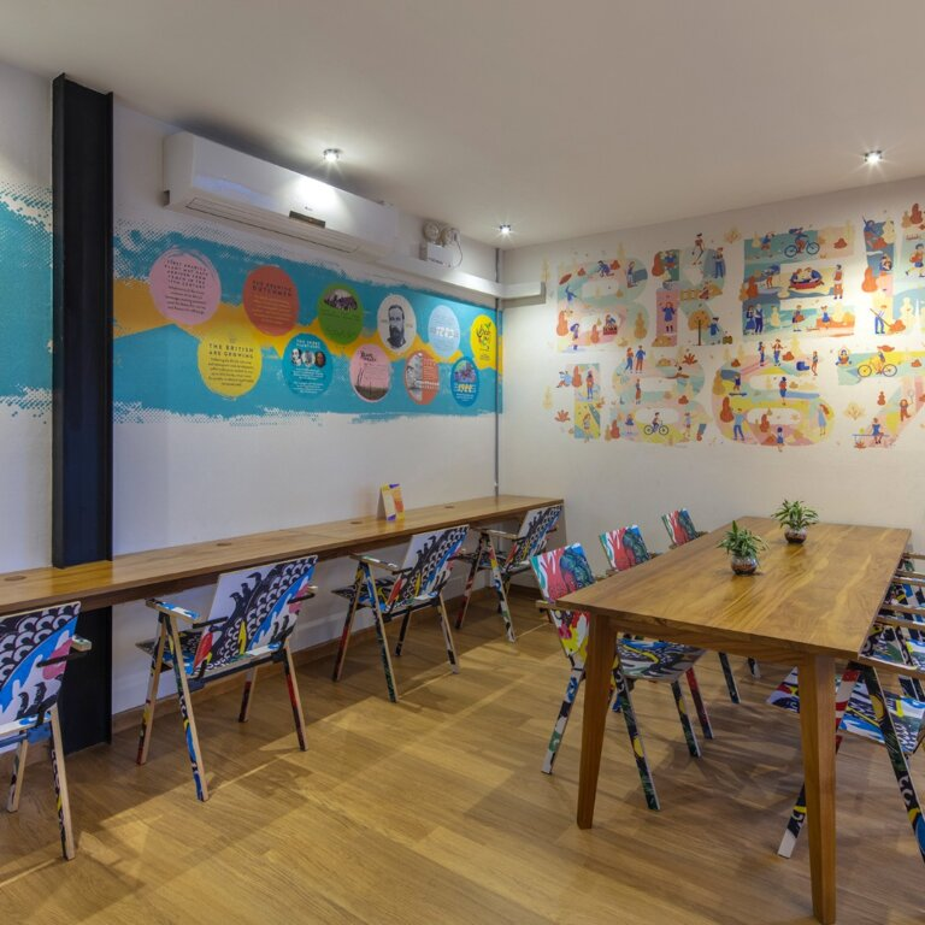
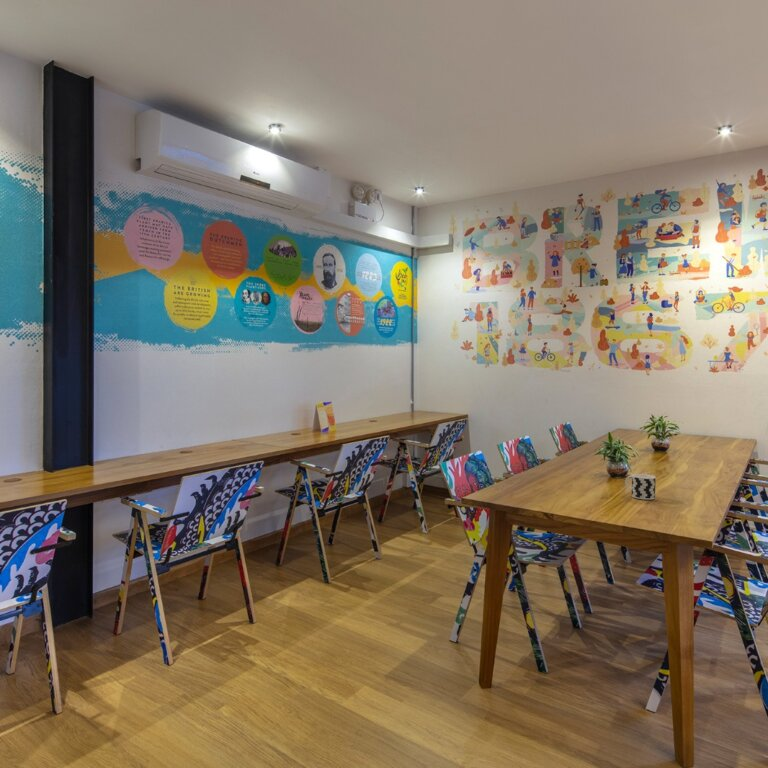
+ cup [624,473,657,501]
